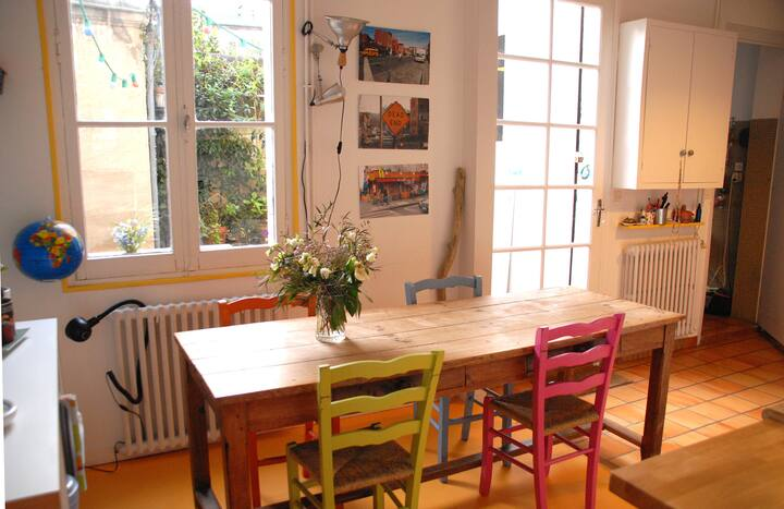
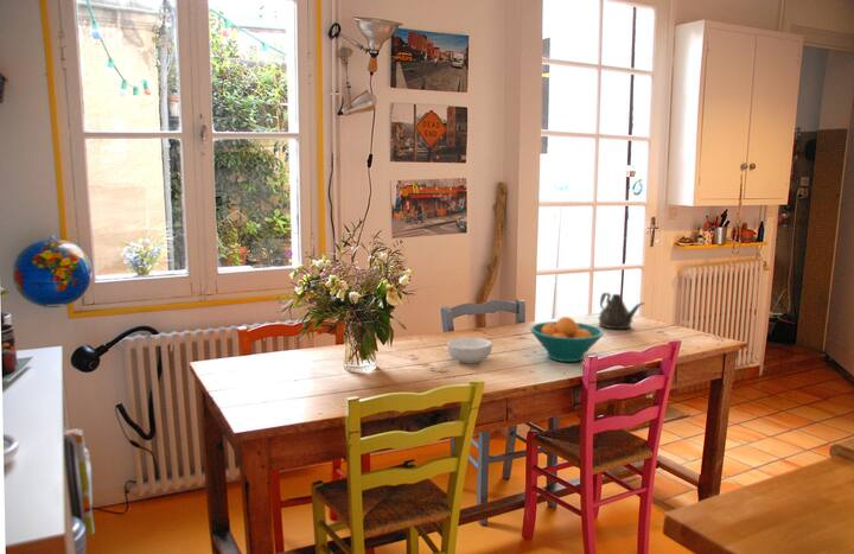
+ fruit bowl [529,316,605,363]
+ cereal bowl [446,336,493,364]
+ teapot [597,292,645,331]
